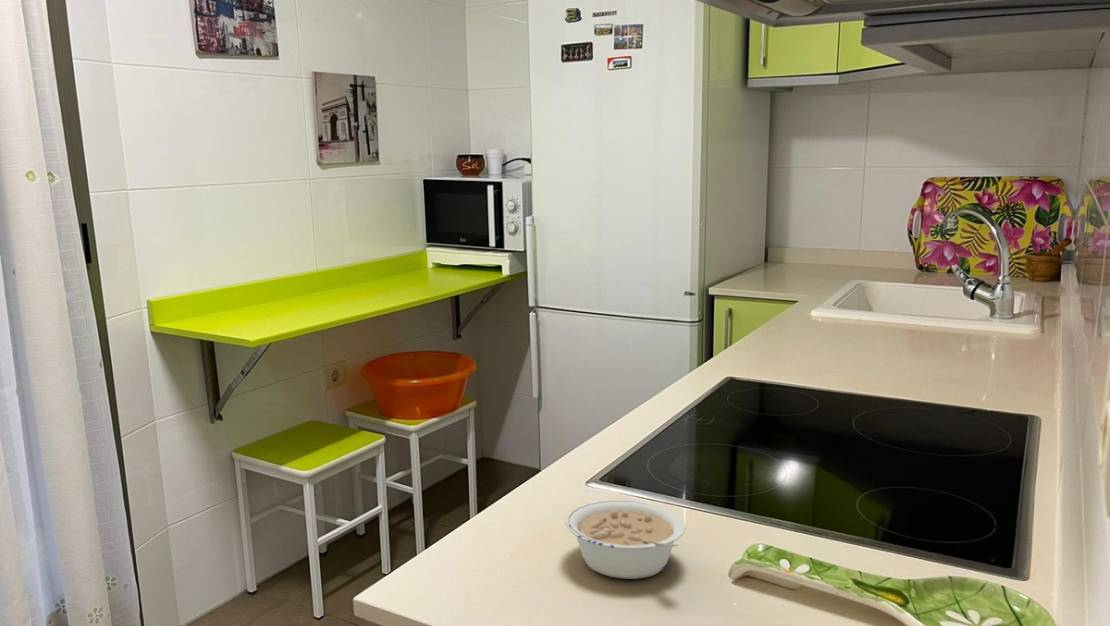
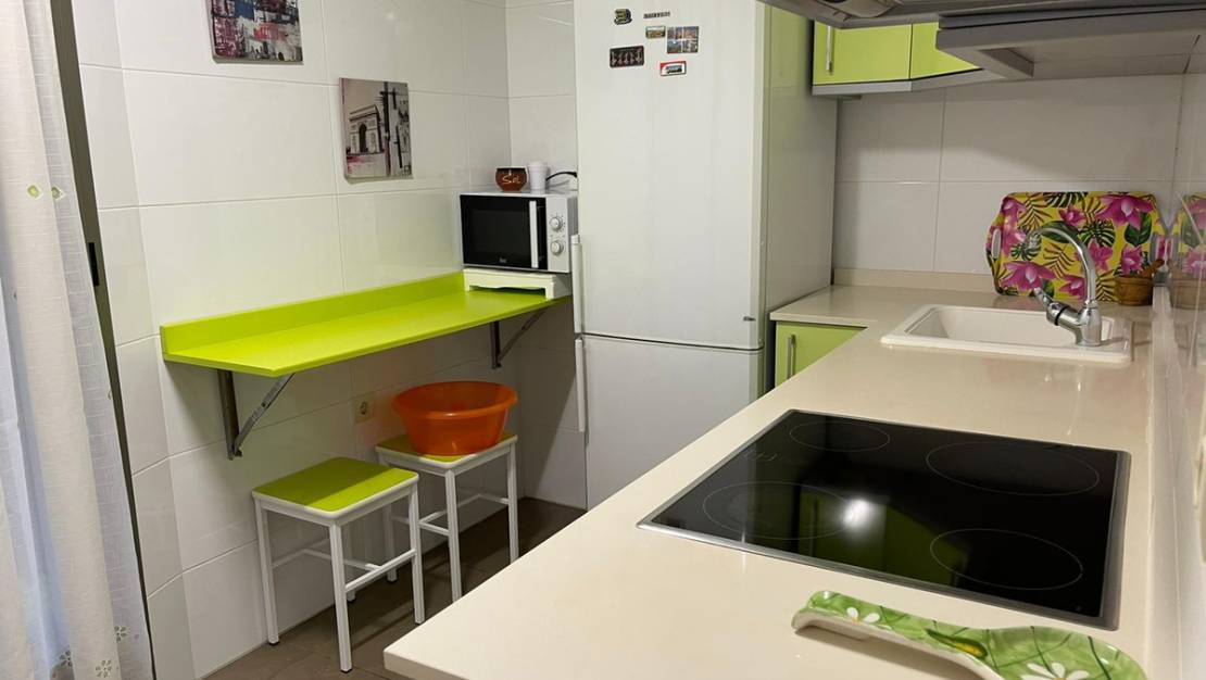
- legume [565,499,687,580]
